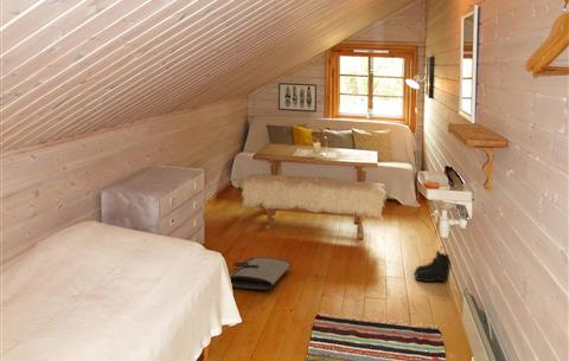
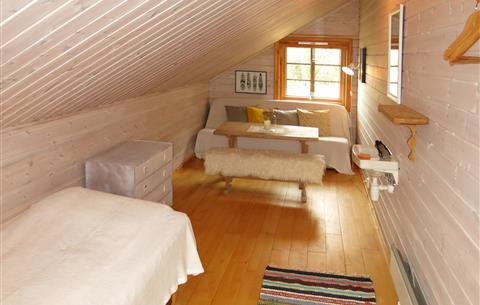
- boots [413,250,453,283]
- tool roll [229,256,293,291]
